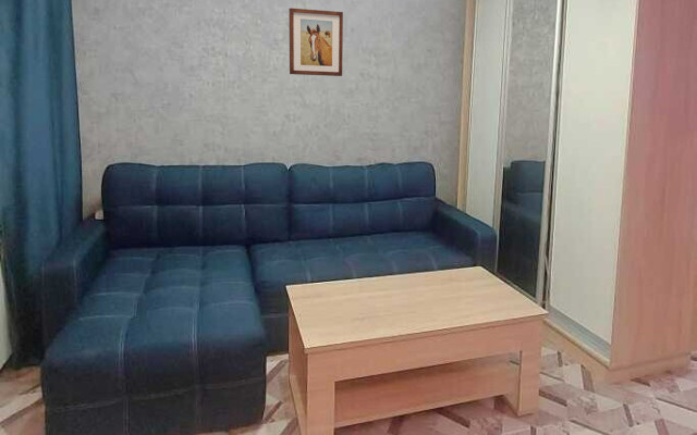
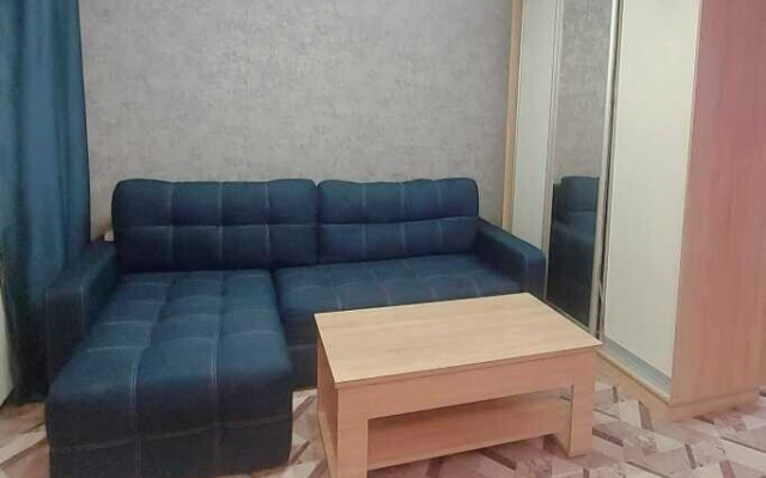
- wall art [288,7,344,77]
